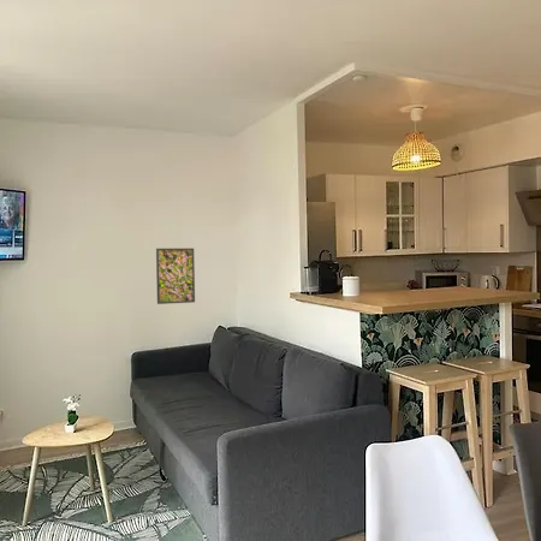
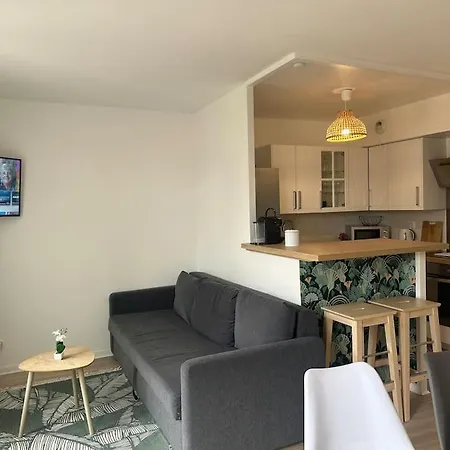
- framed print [155,248,196,305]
